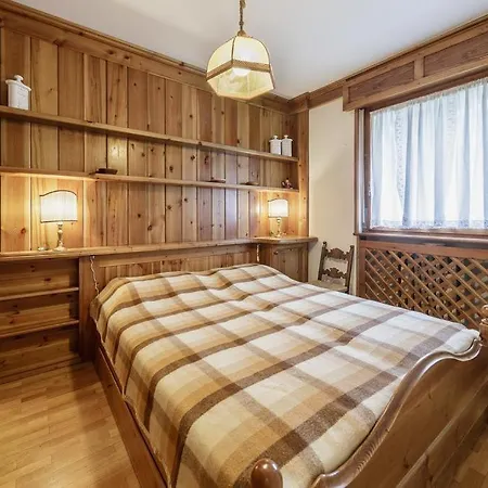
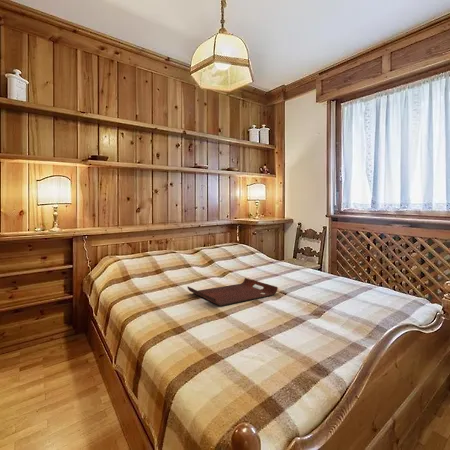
+ serving tray [186,277,279,307]
